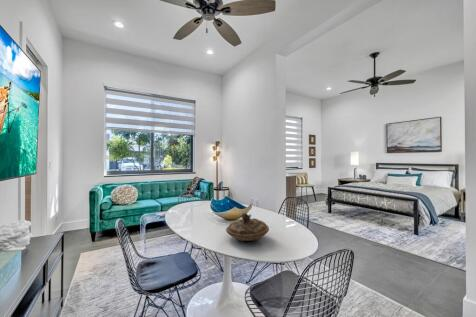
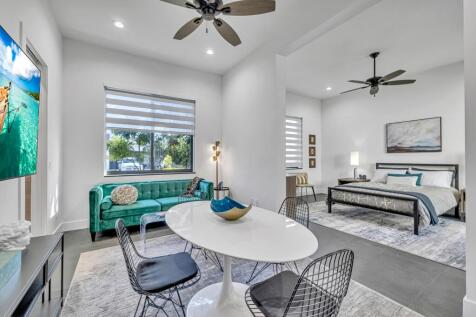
- decorative bowl [225,212,270,242]
